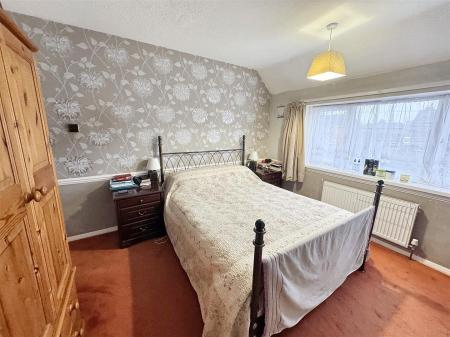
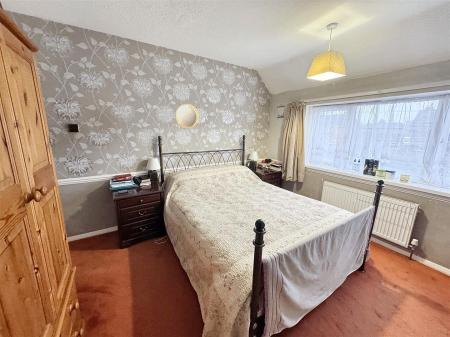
+ home mirror [171,99,203,135]
